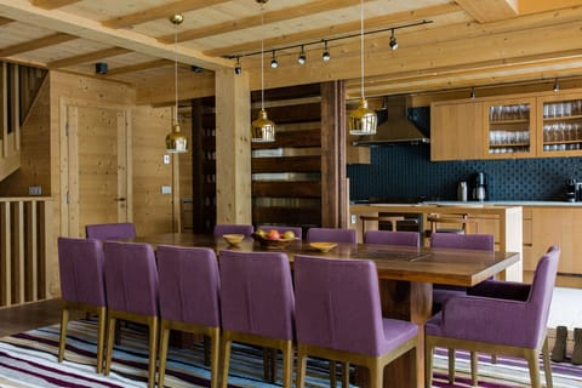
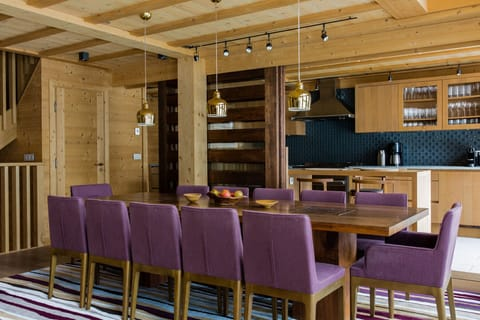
- boots [550,325,582,365]
